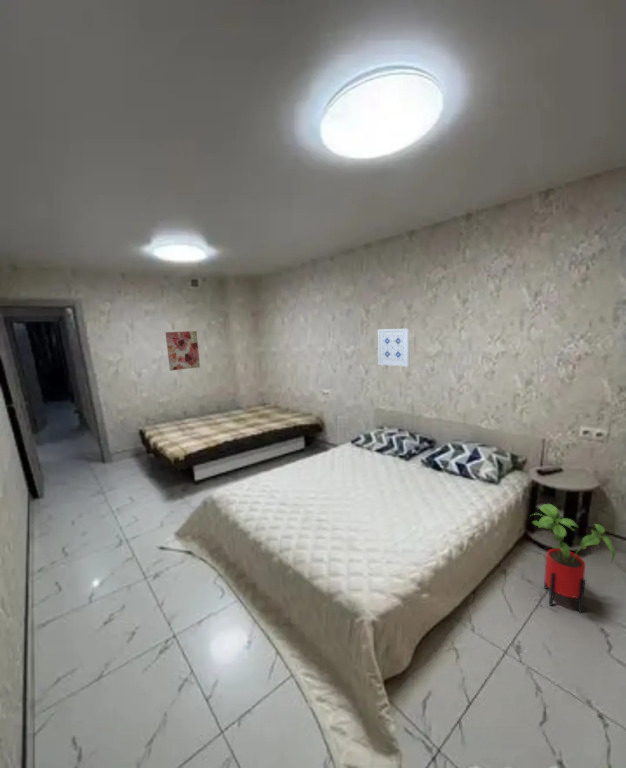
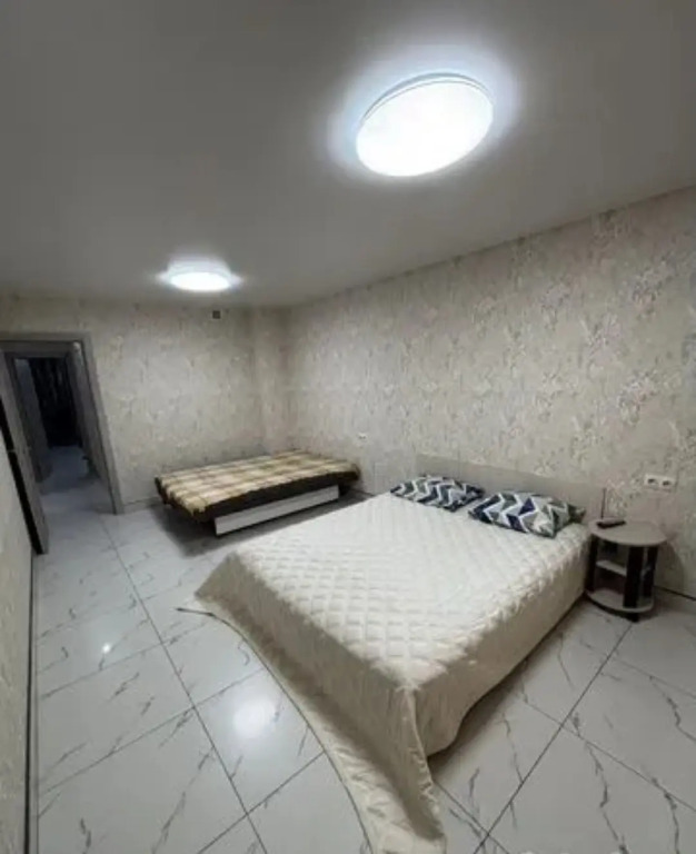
- house plant [530,503,616,614]
- wall art [377,328,410,368]
- wall art [165,330,201,372]
